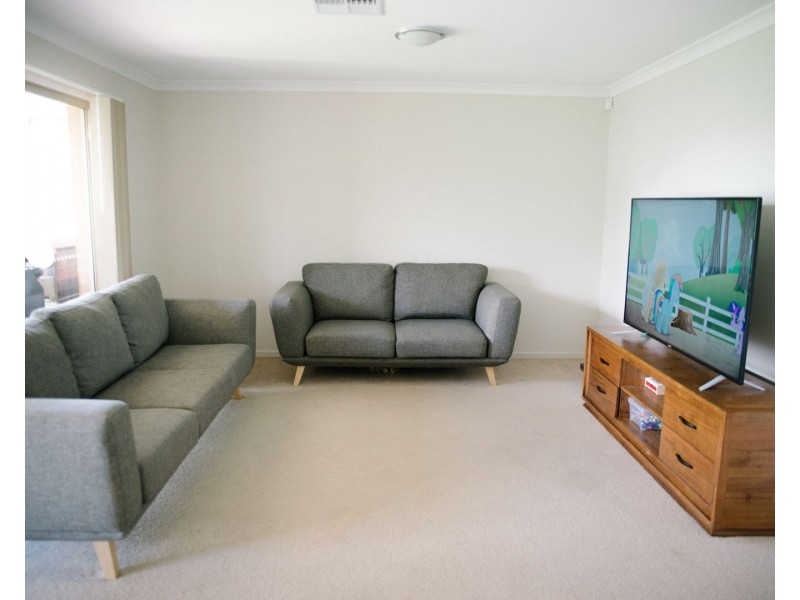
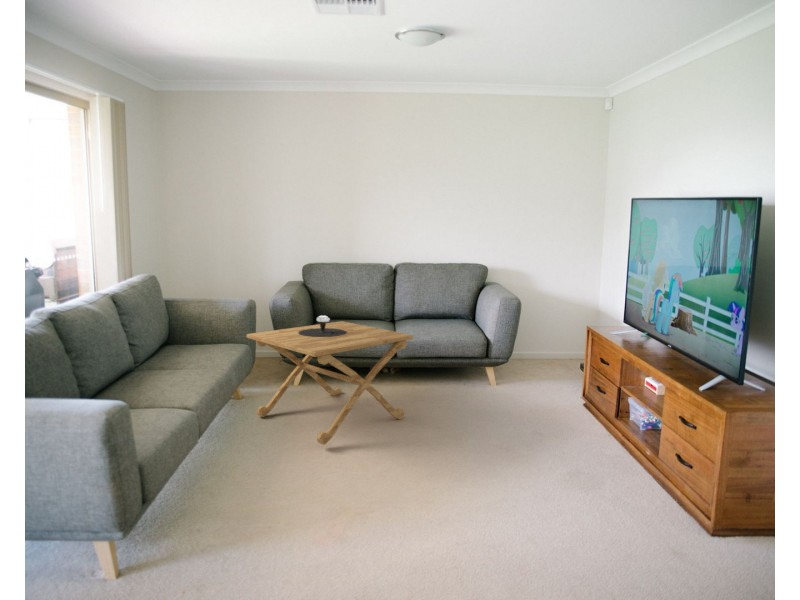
+ table lamp [298,314,347,337]
+ side table [246,320,414,446]
